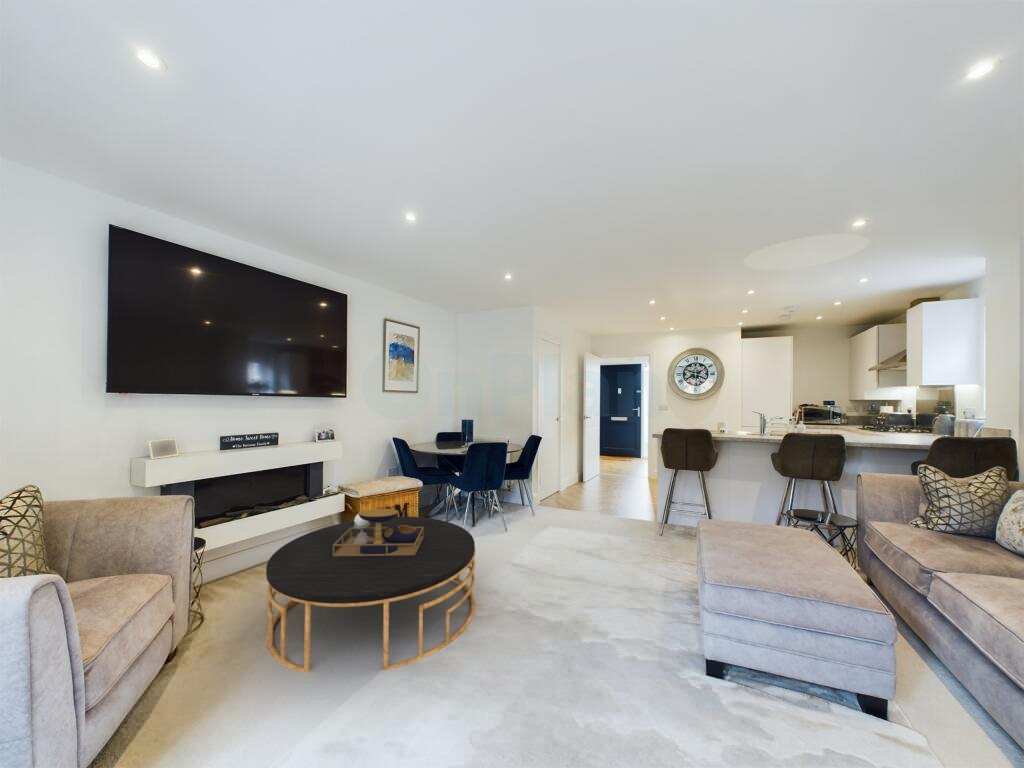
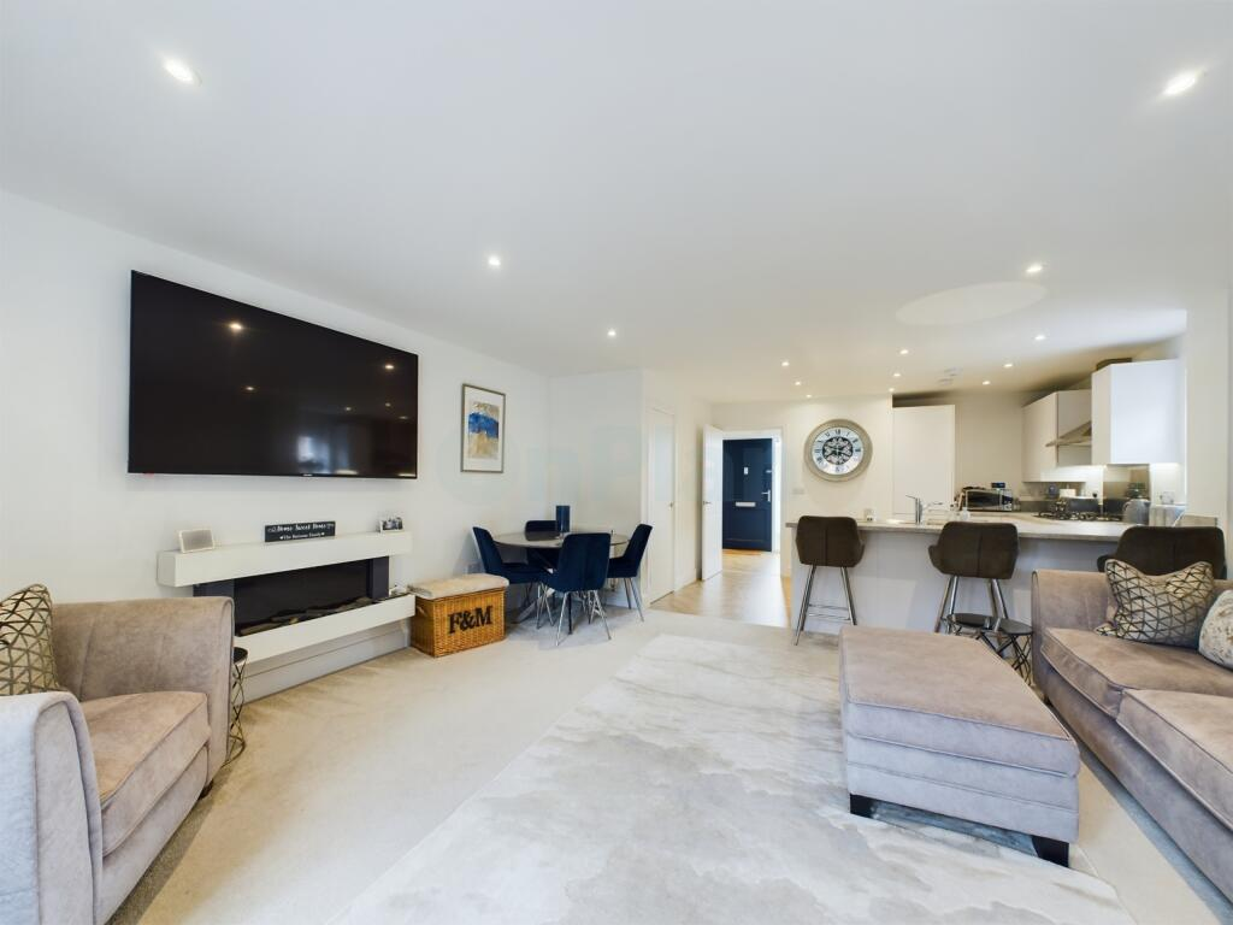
- coffee table [265,508,477,674]
